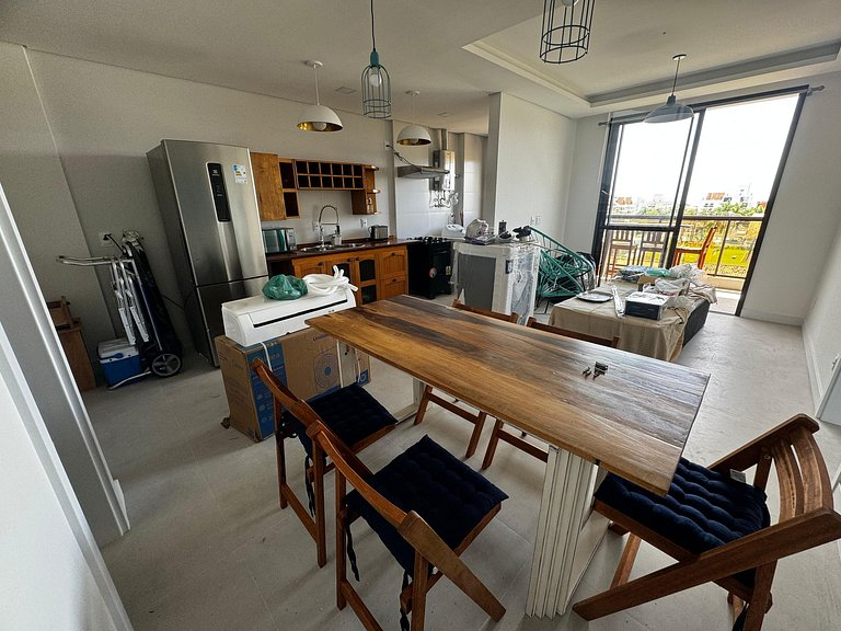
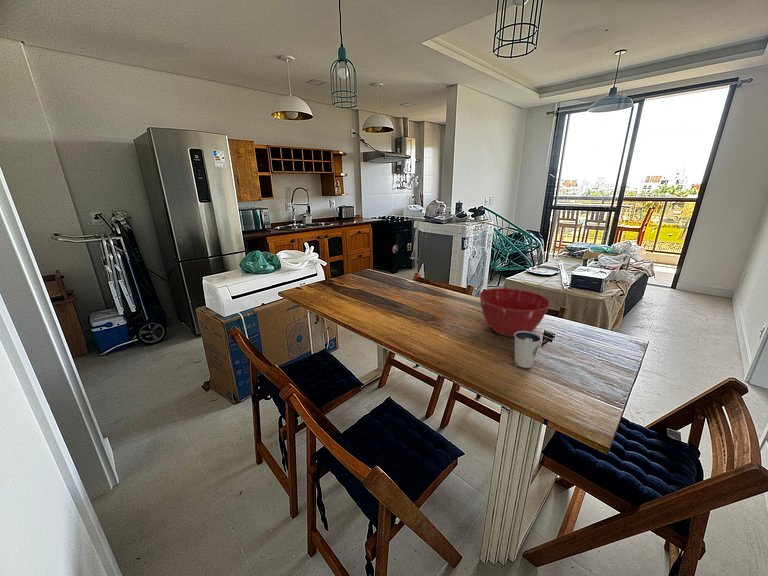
+ dixie cup [514,331,542,369]
+ mixing bowl [478,287,552,338]
